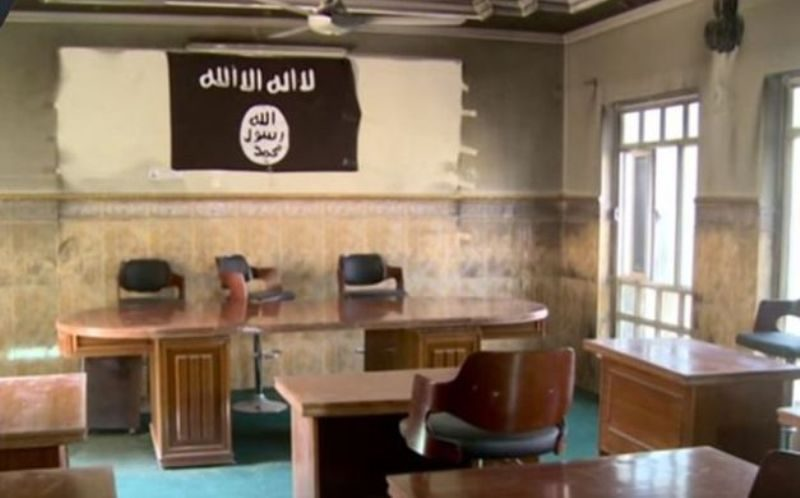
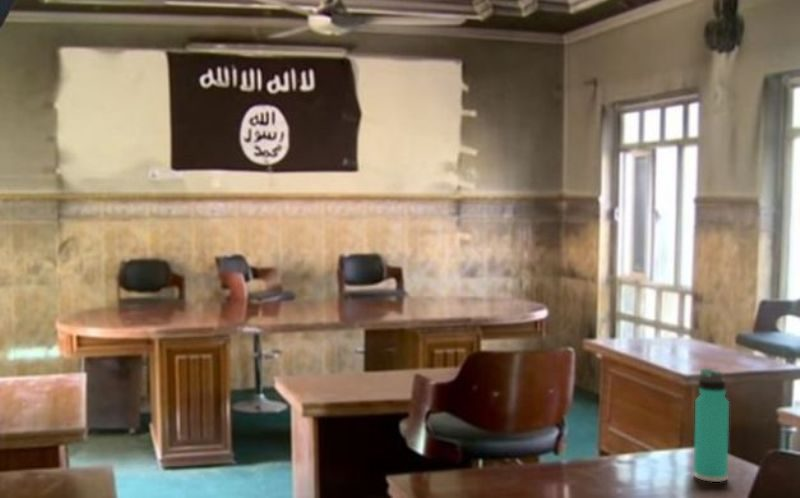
+ thermos bottle [693,368,730,483]
